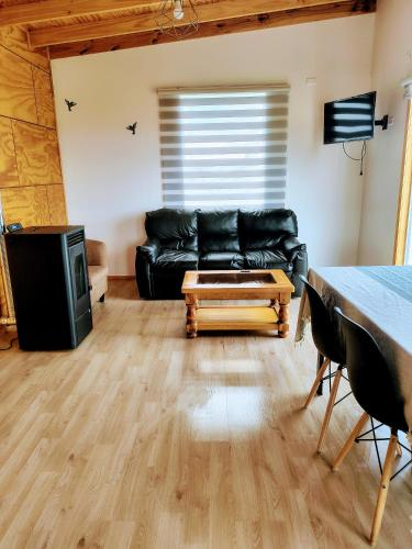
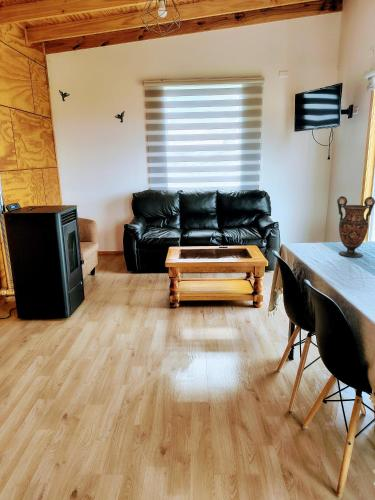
+ vase [336,195,375,258]
